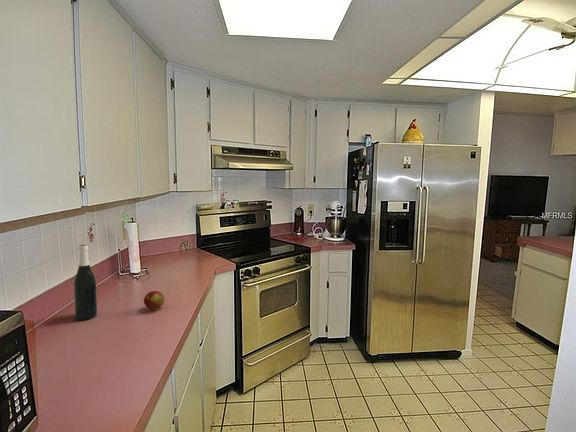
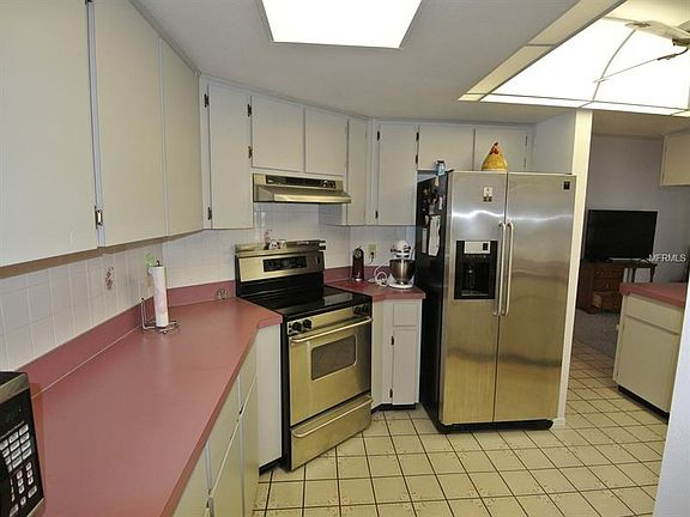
- apple [143,290,165,310]
- wine bottle [73,243,98,321]
